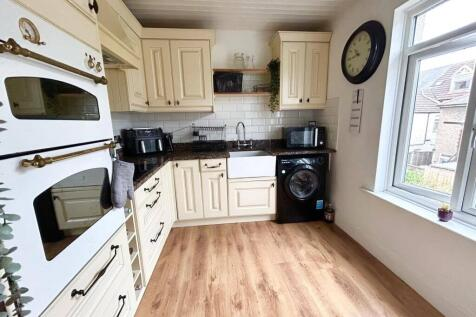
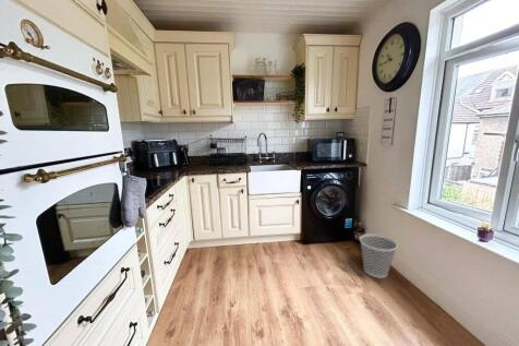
+ wastebasket [359,232,399,279]
